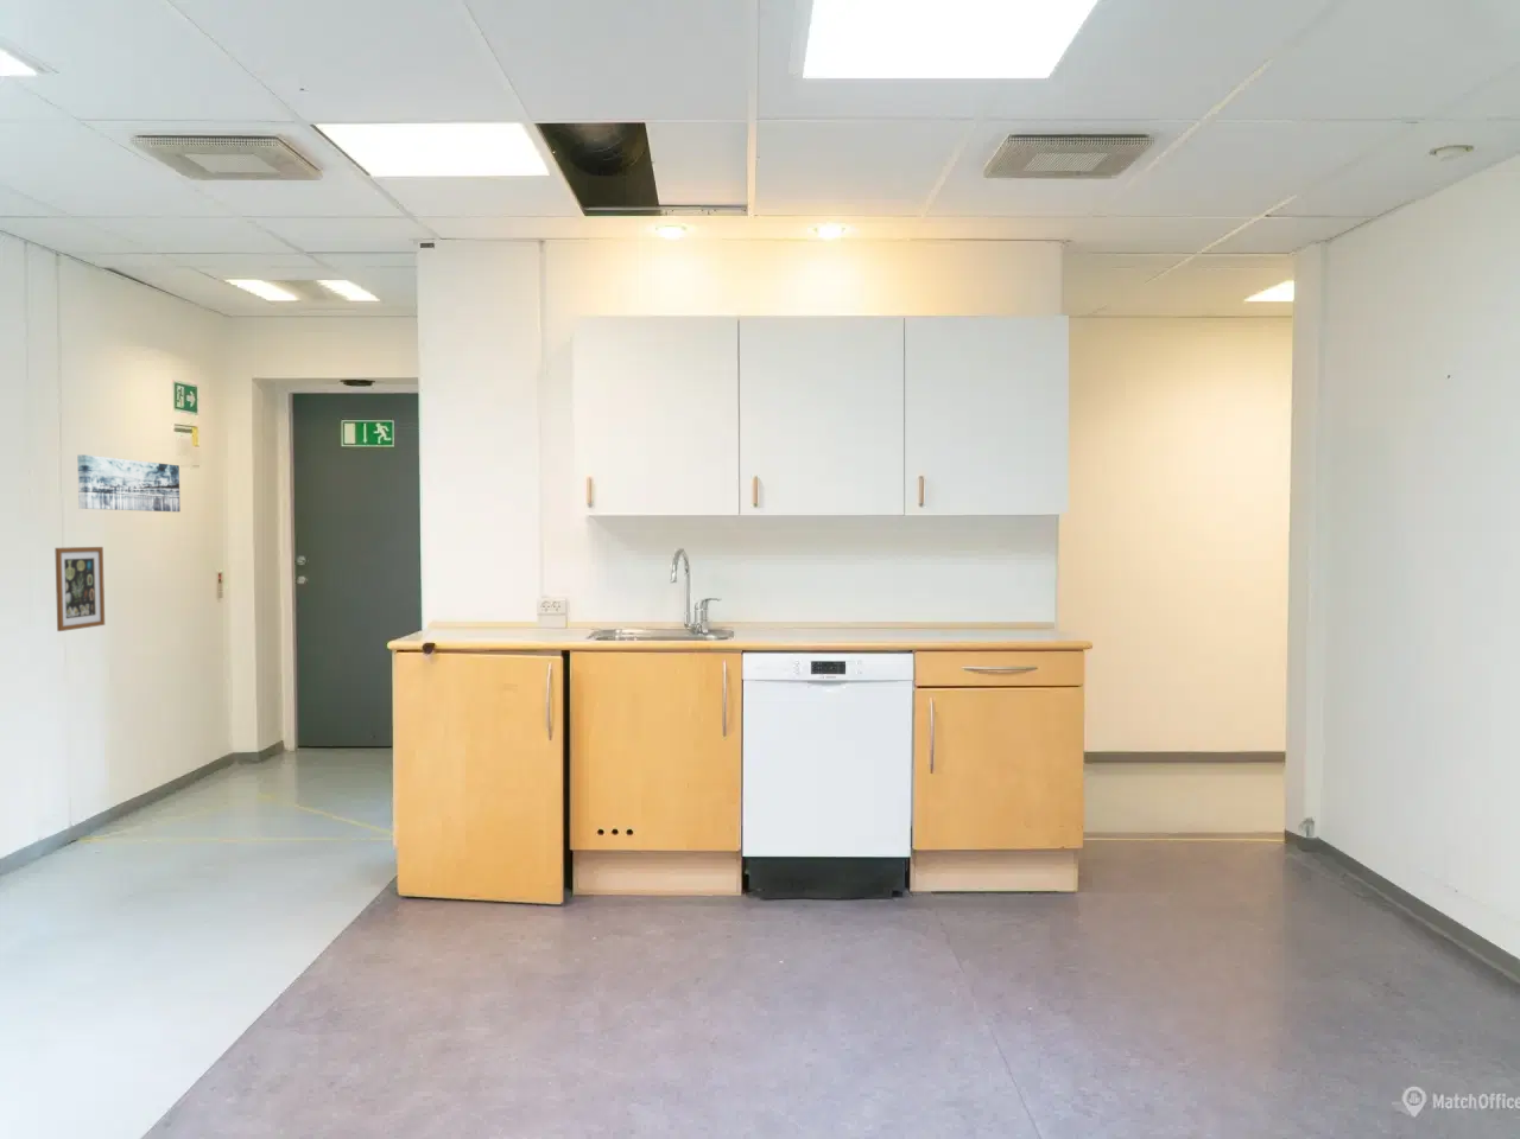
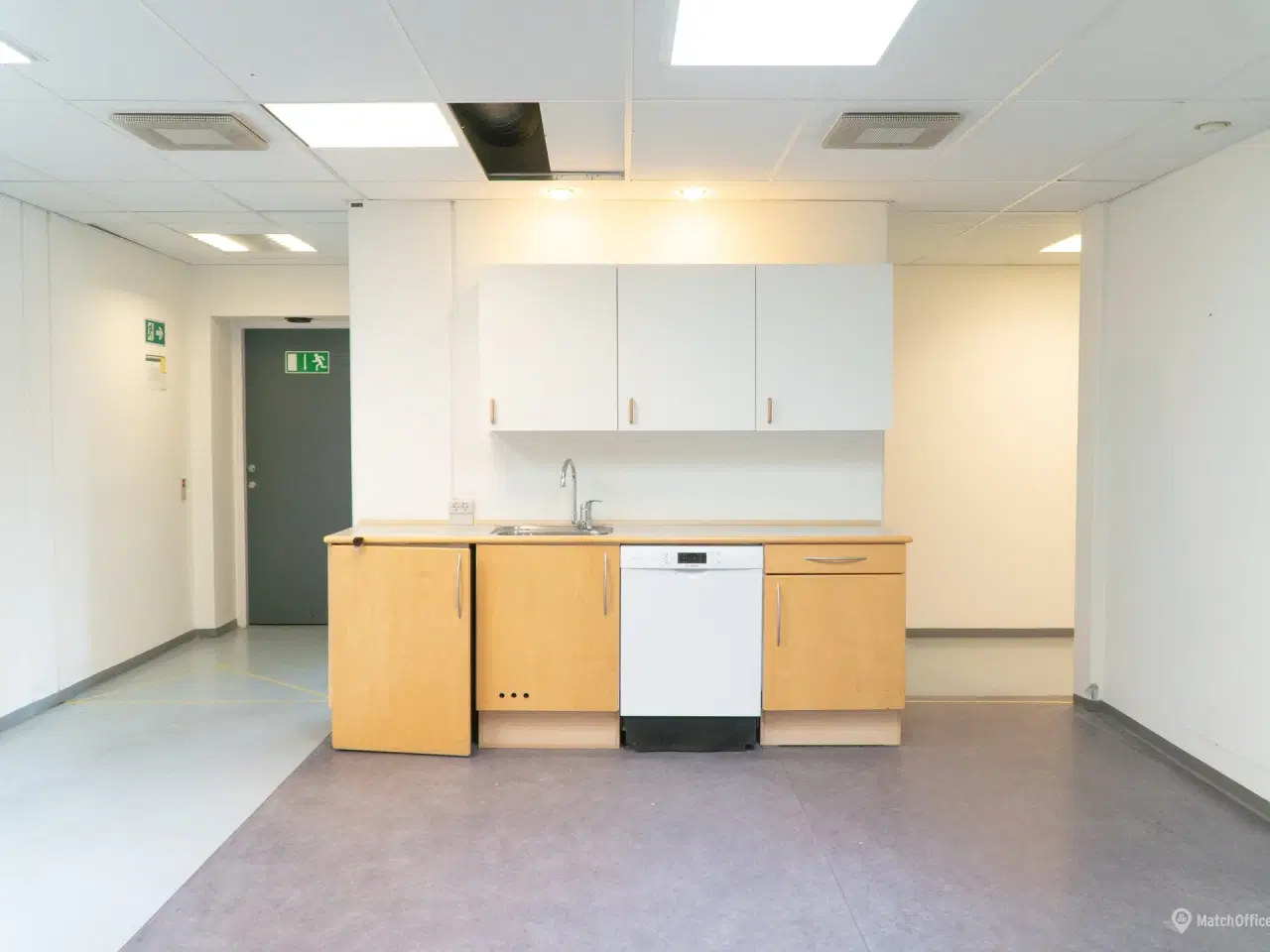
- wall art [77,453,182,512]
- wall art [54,546,105,633]
